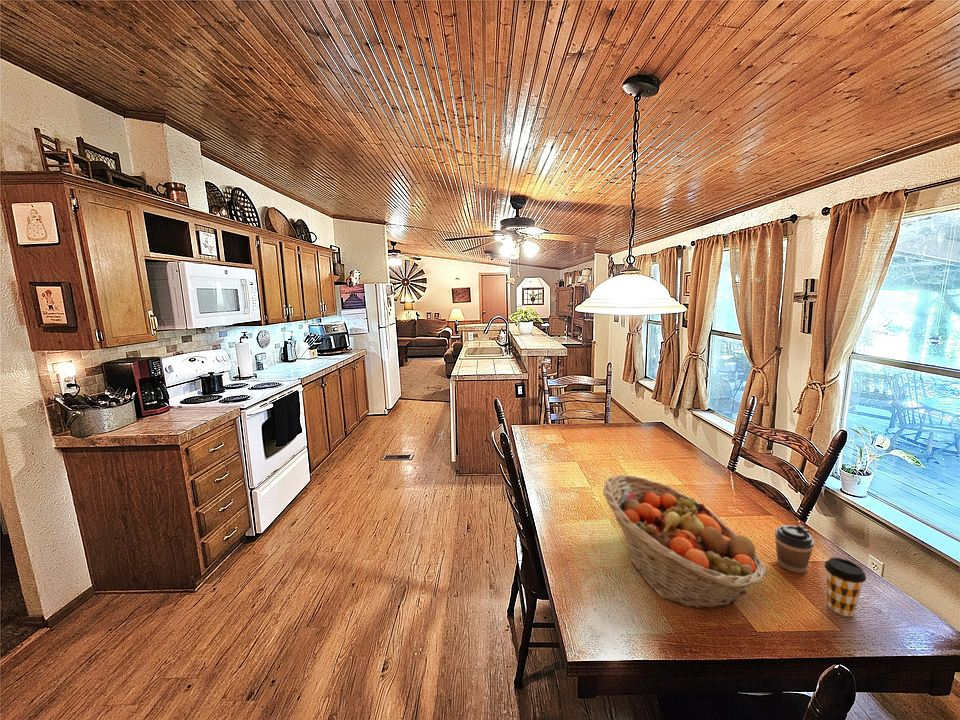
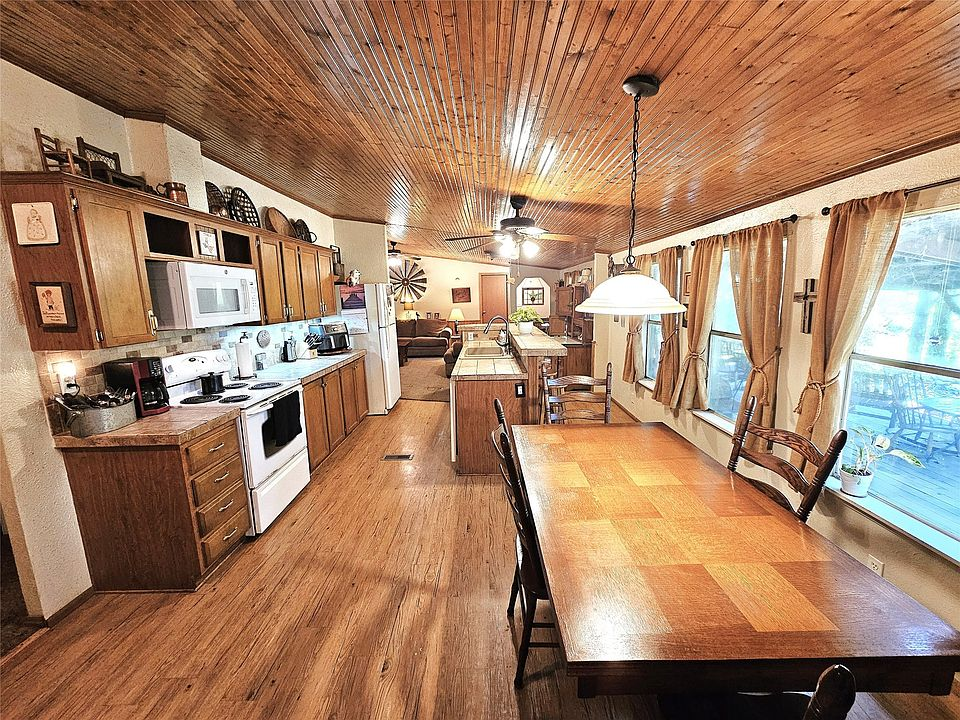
- coffee cup [823,557,867,617]
- fruit basket [602,474,768,610]
- coffee cup [774,524,816,574]
